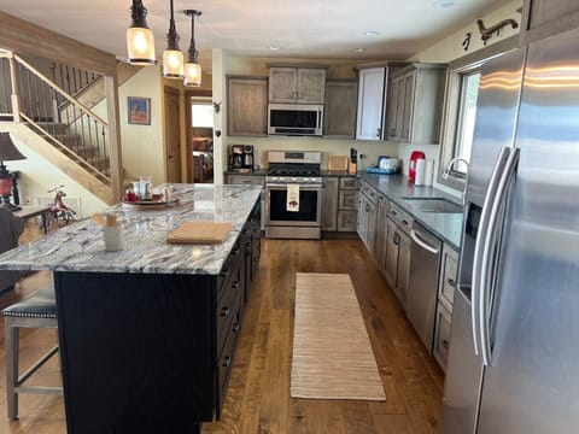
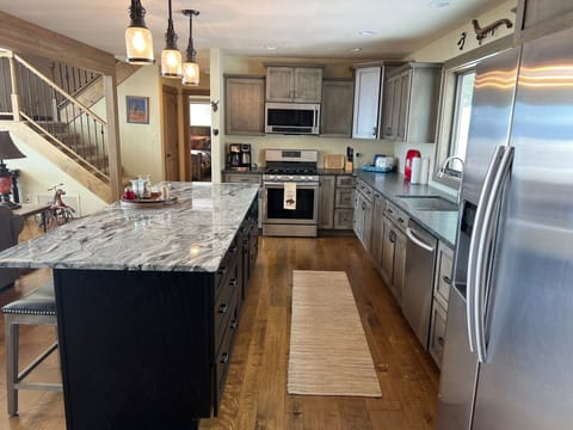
- cutting board [165,221,233,245]
- utensil holder [89,212,125,252]
